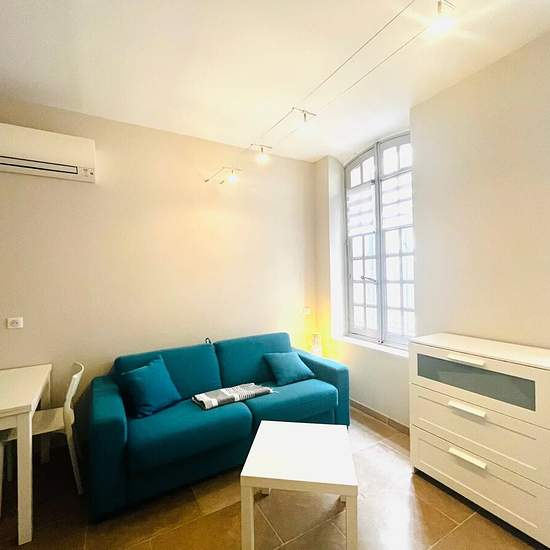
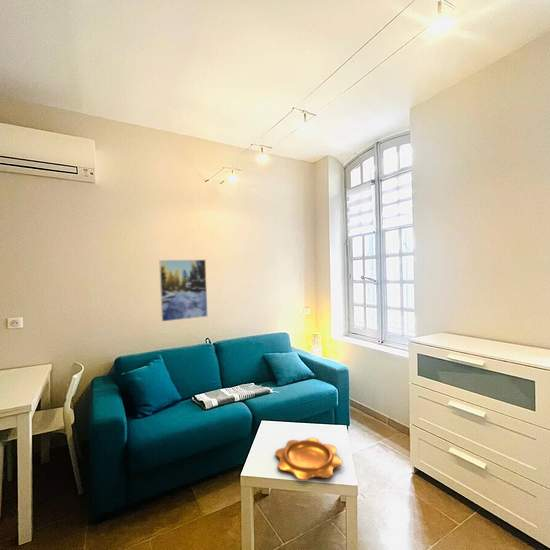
+ decorative bowl [274,436,344,481]
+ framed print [158,259,209,323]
